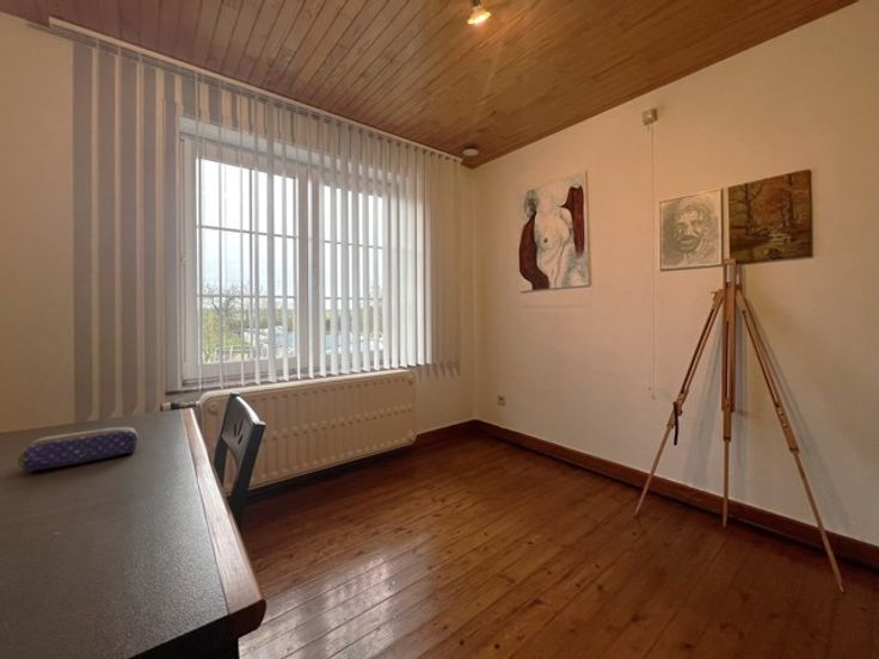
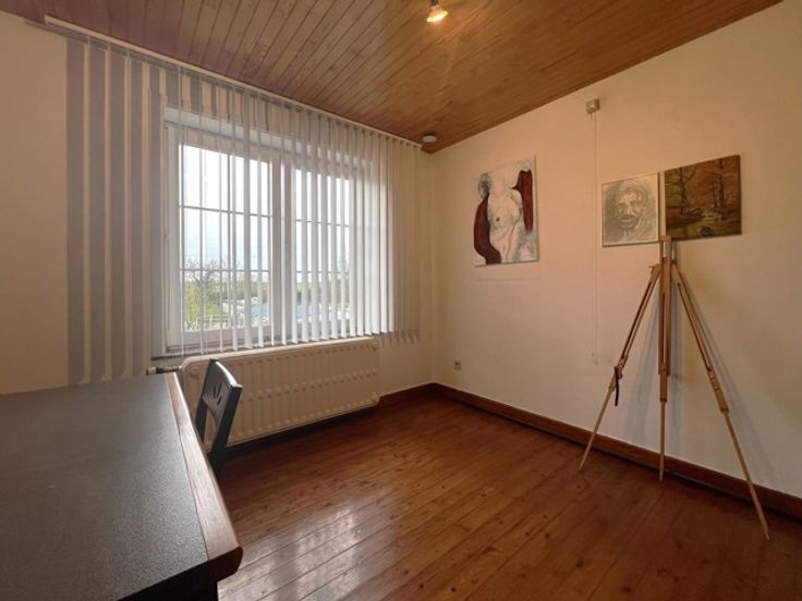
- pencil case [17,425,140,473]
